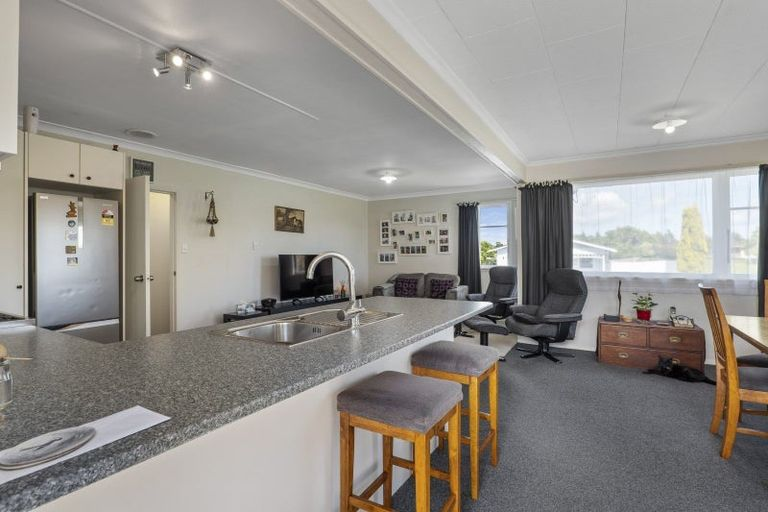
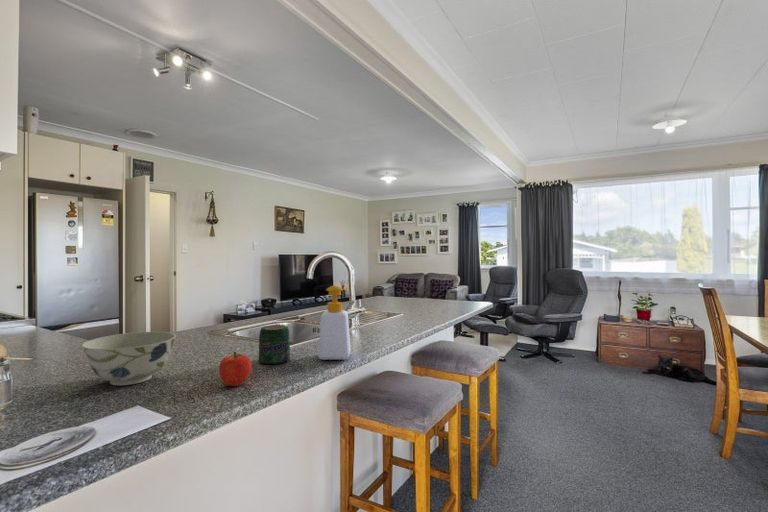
+ jar [258,324,291,365]
+ fruit [218,351,252,387]
+ soap bottle [317,285,352,361]
+ bowl [80,331,177,386]
